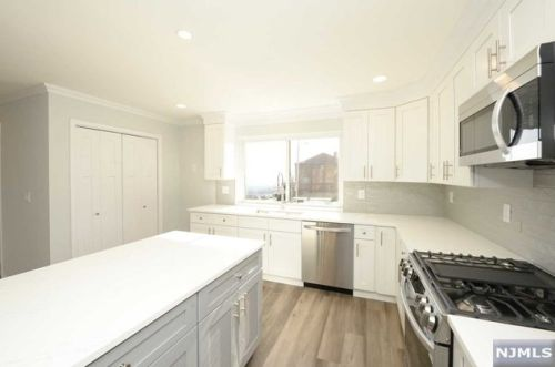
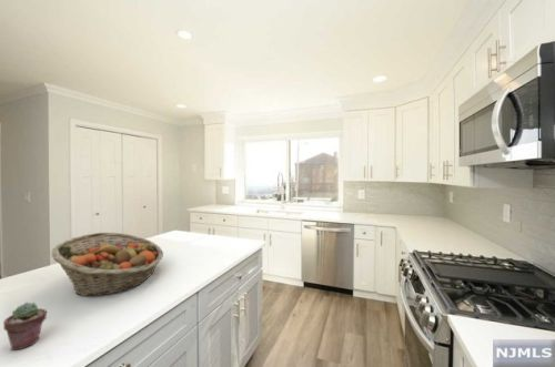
+ potted succulent [2,302,48,351]
+ fruit basket [50,232,164,297]
